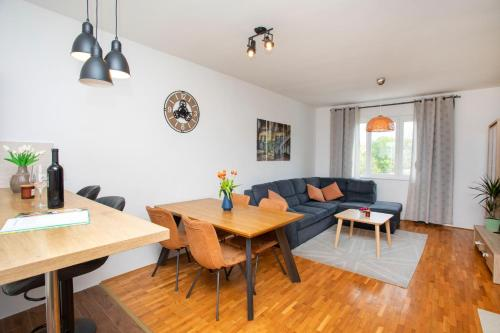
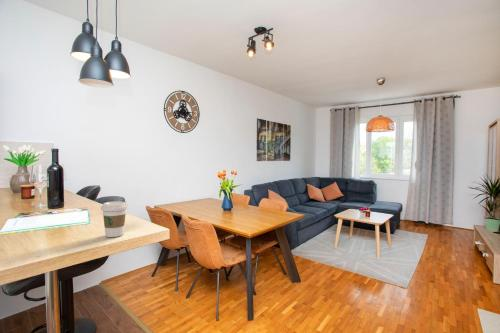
+ coffee cup [100,200,129,238]
